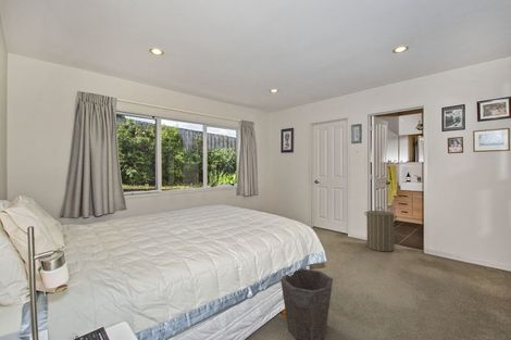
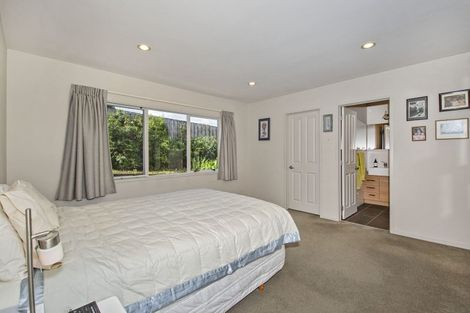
- waste bin [279,267,334,340]
- laundry hamper [363,206,398,253]
